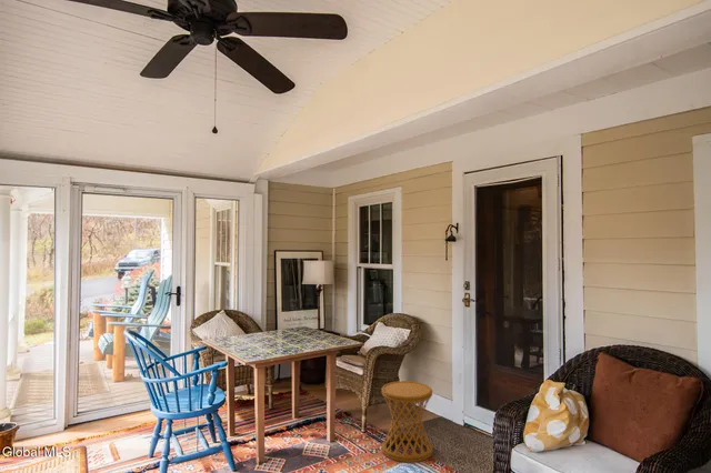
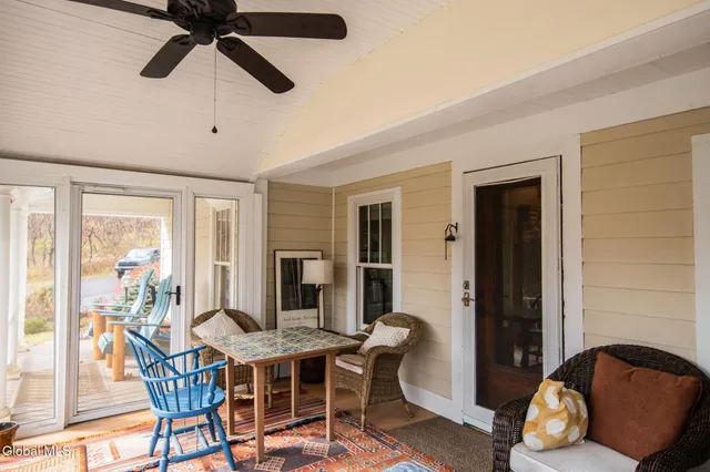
- side table [381,380,434,463]
